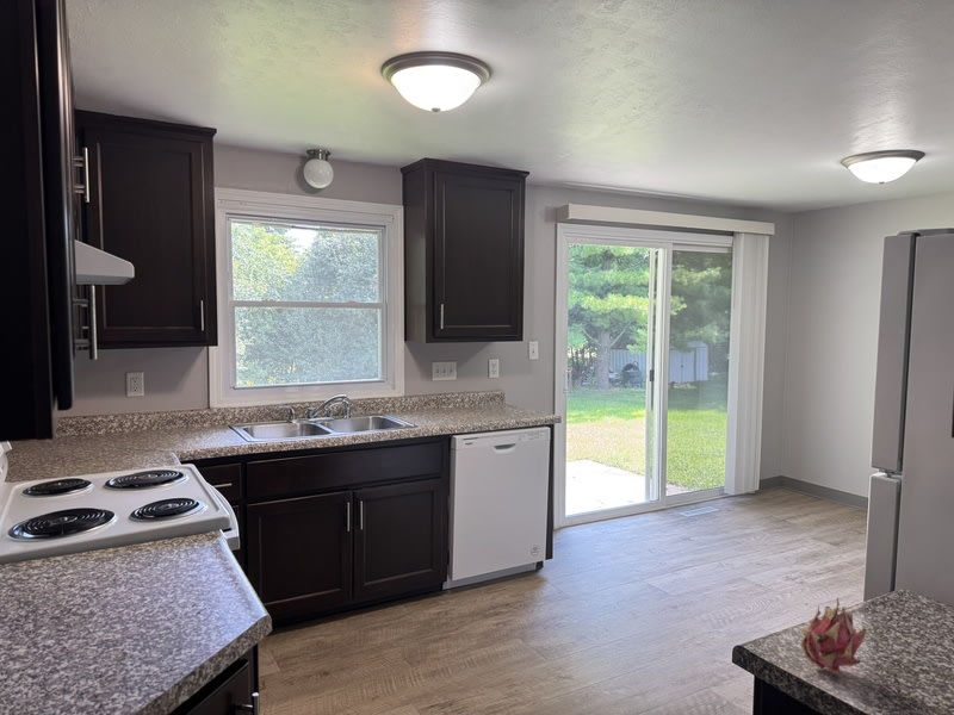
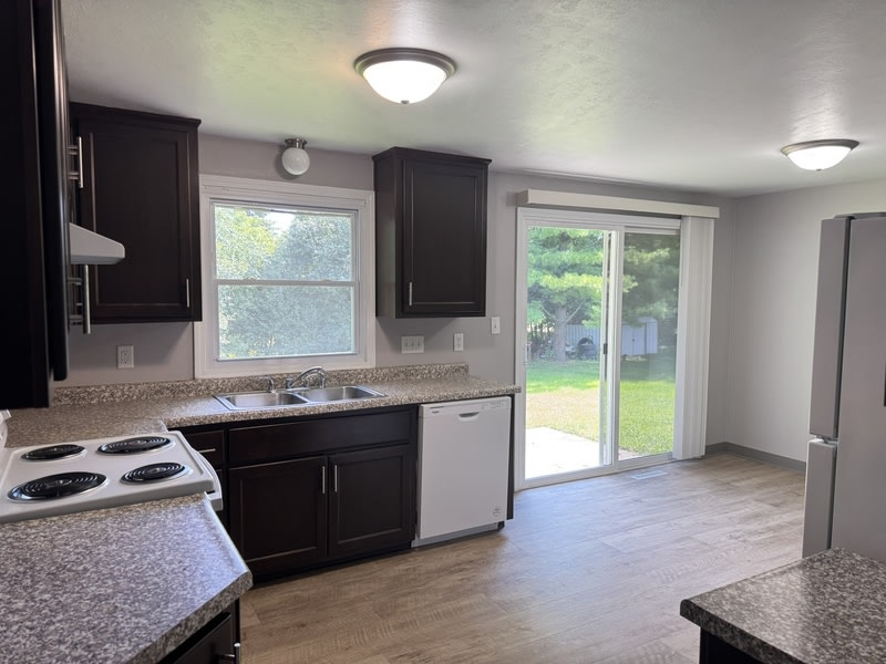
- fruit [799,596,868,676]
